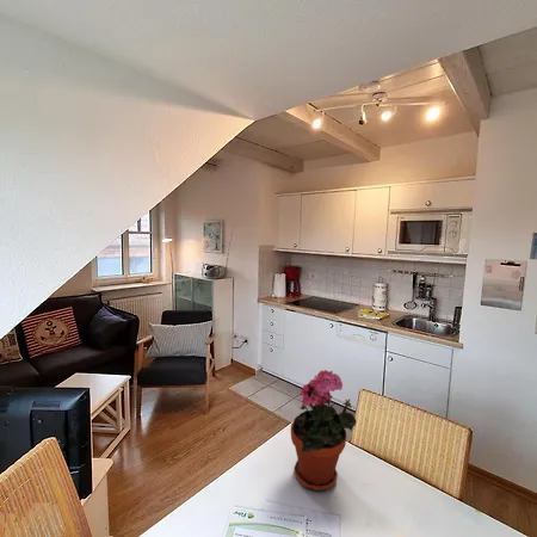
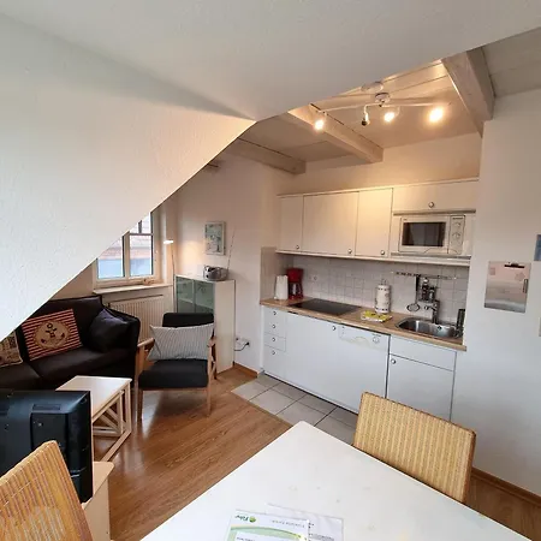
- potted plant [290,369,358,492]
